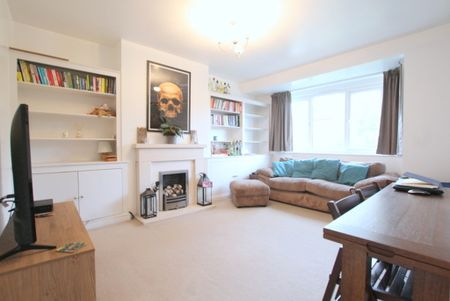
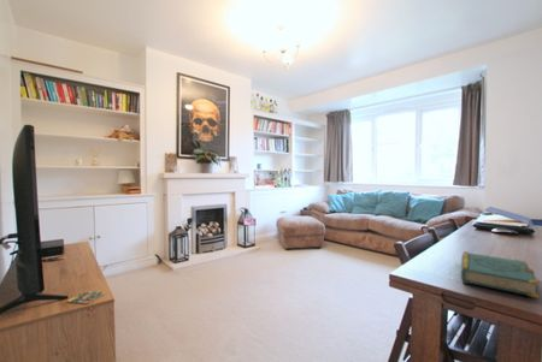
+ book [460,250,541,299]
